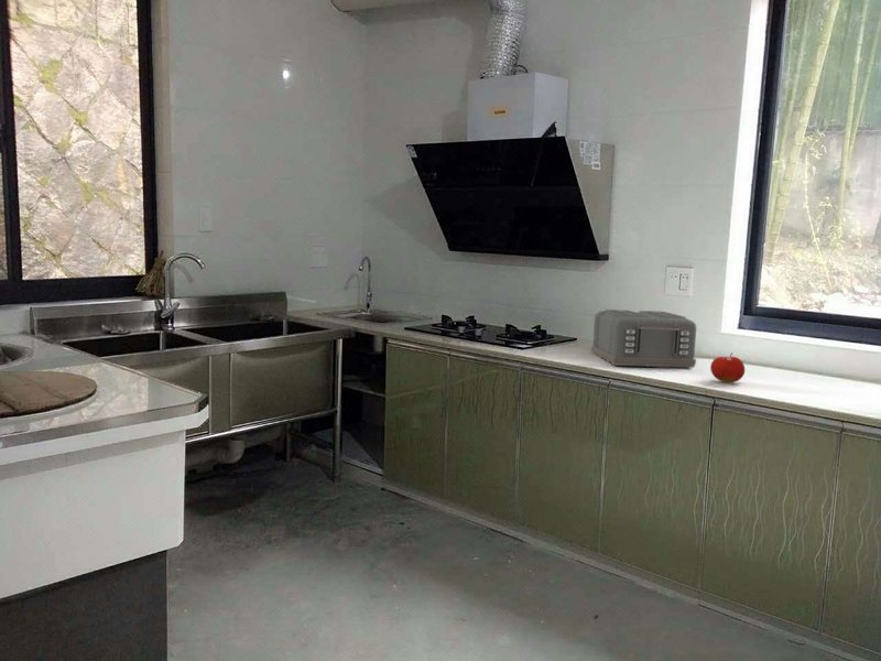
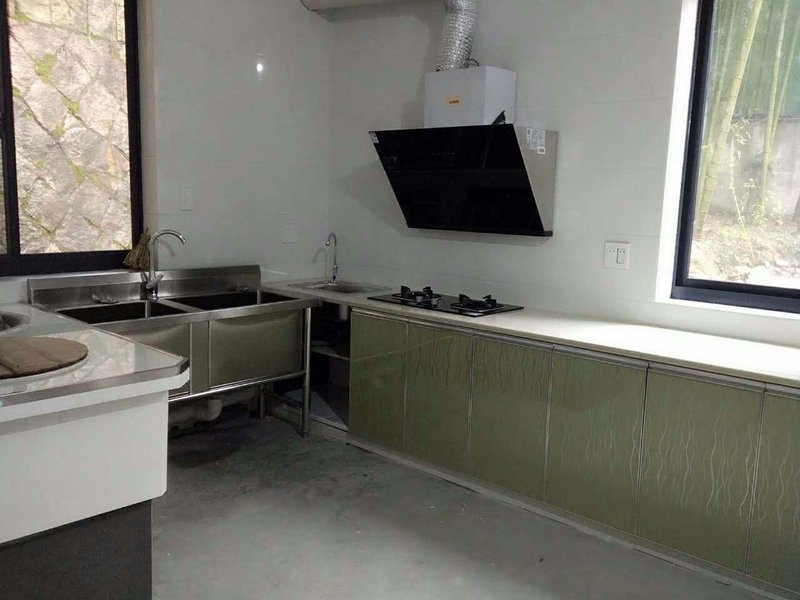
- fruit [709,351,746,383]
- toaster [590,308,697,369]
